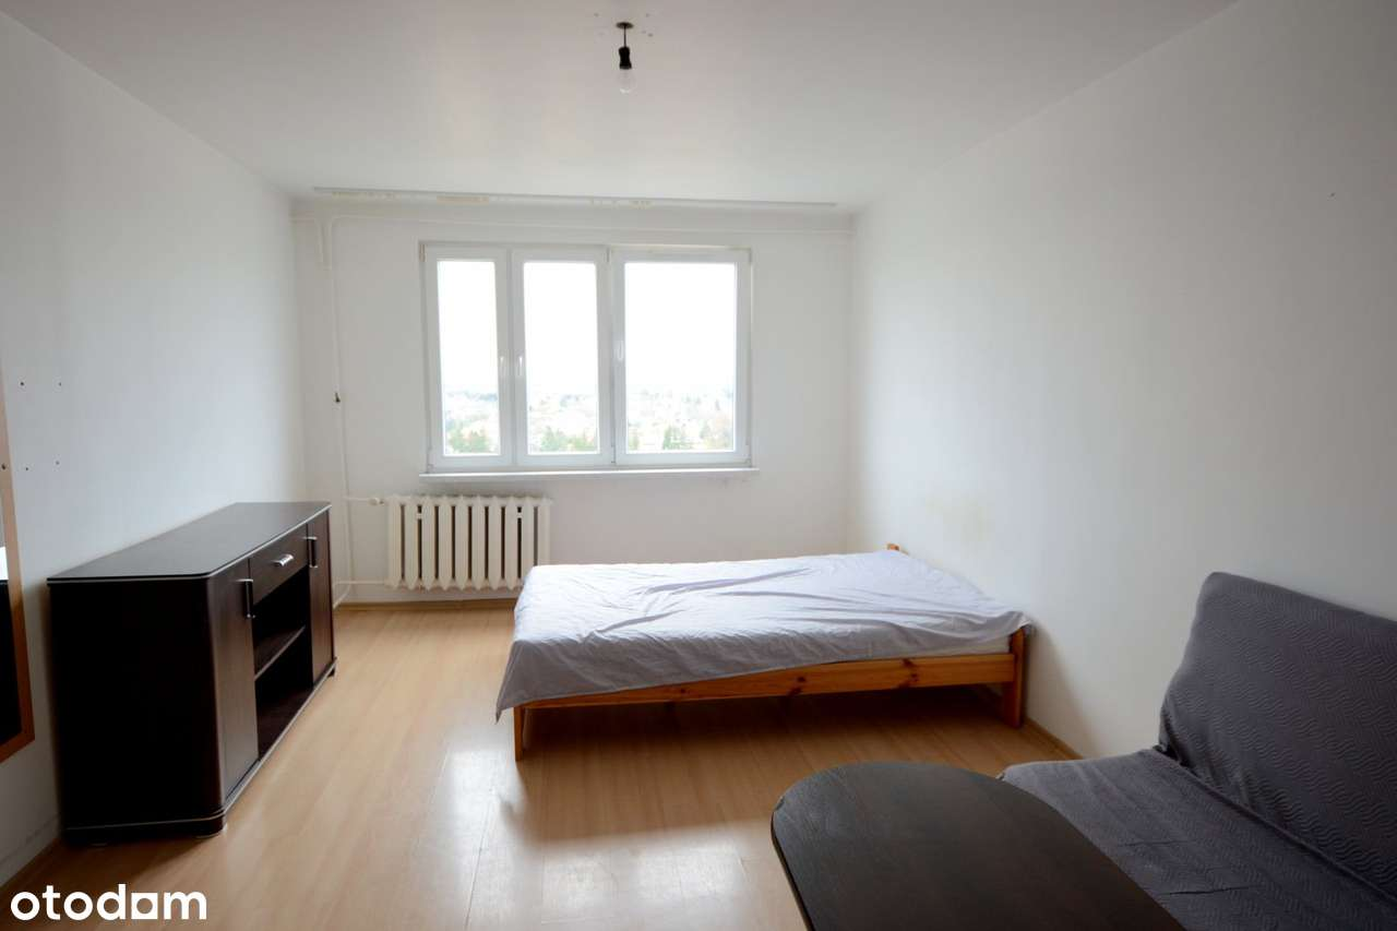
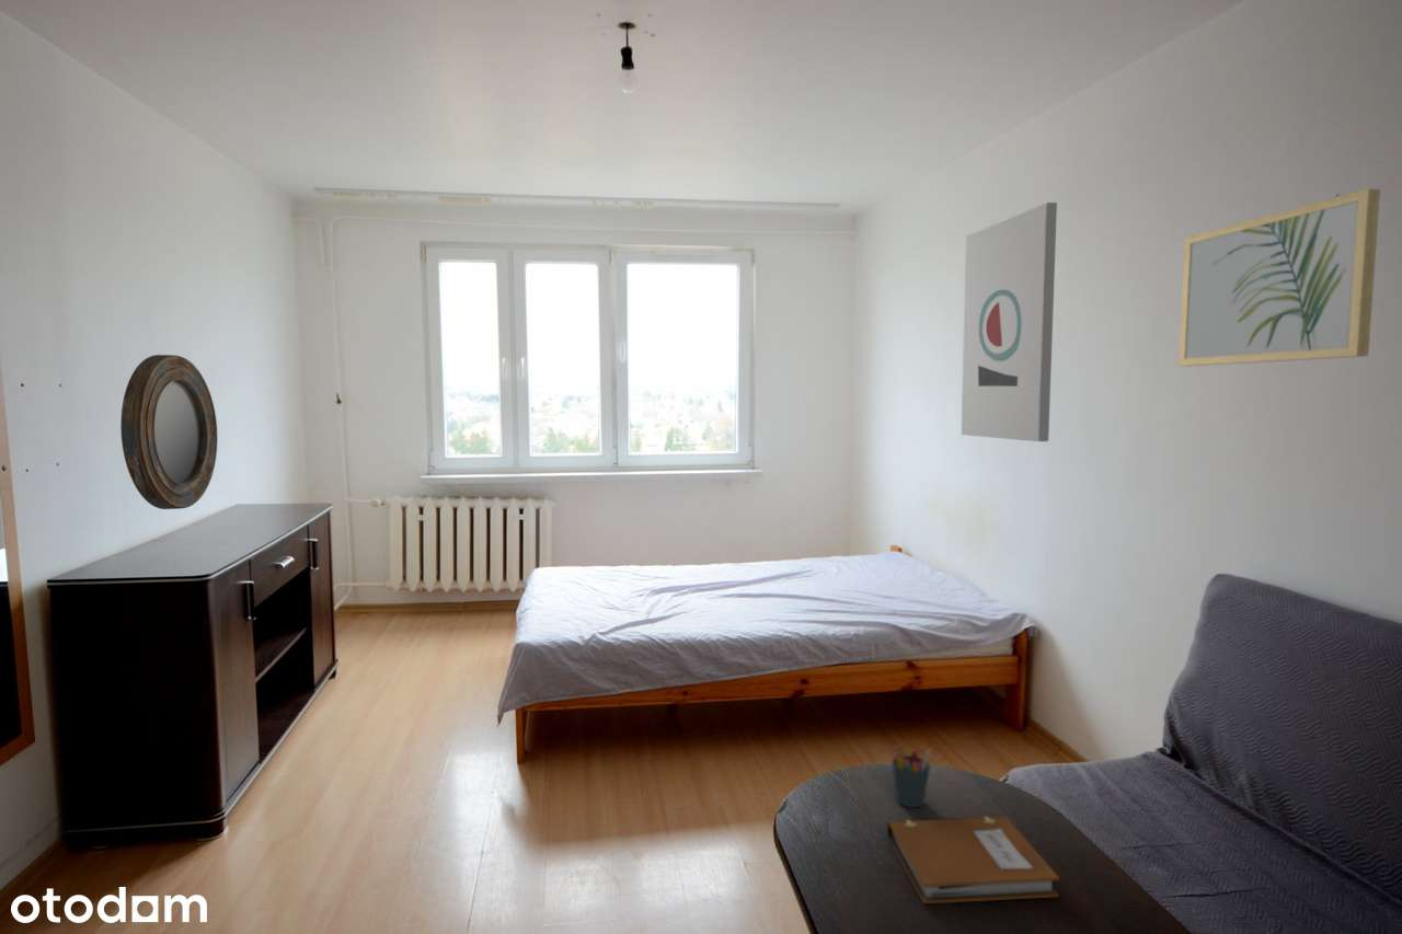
+ pen holder [890,745,932,808]
+ wall art [961,201,1058,442]
+ home mirror [119,354,218,510]
+ notebook [886,816,1060,904]
+ wall art [1177,187,1381,367]
